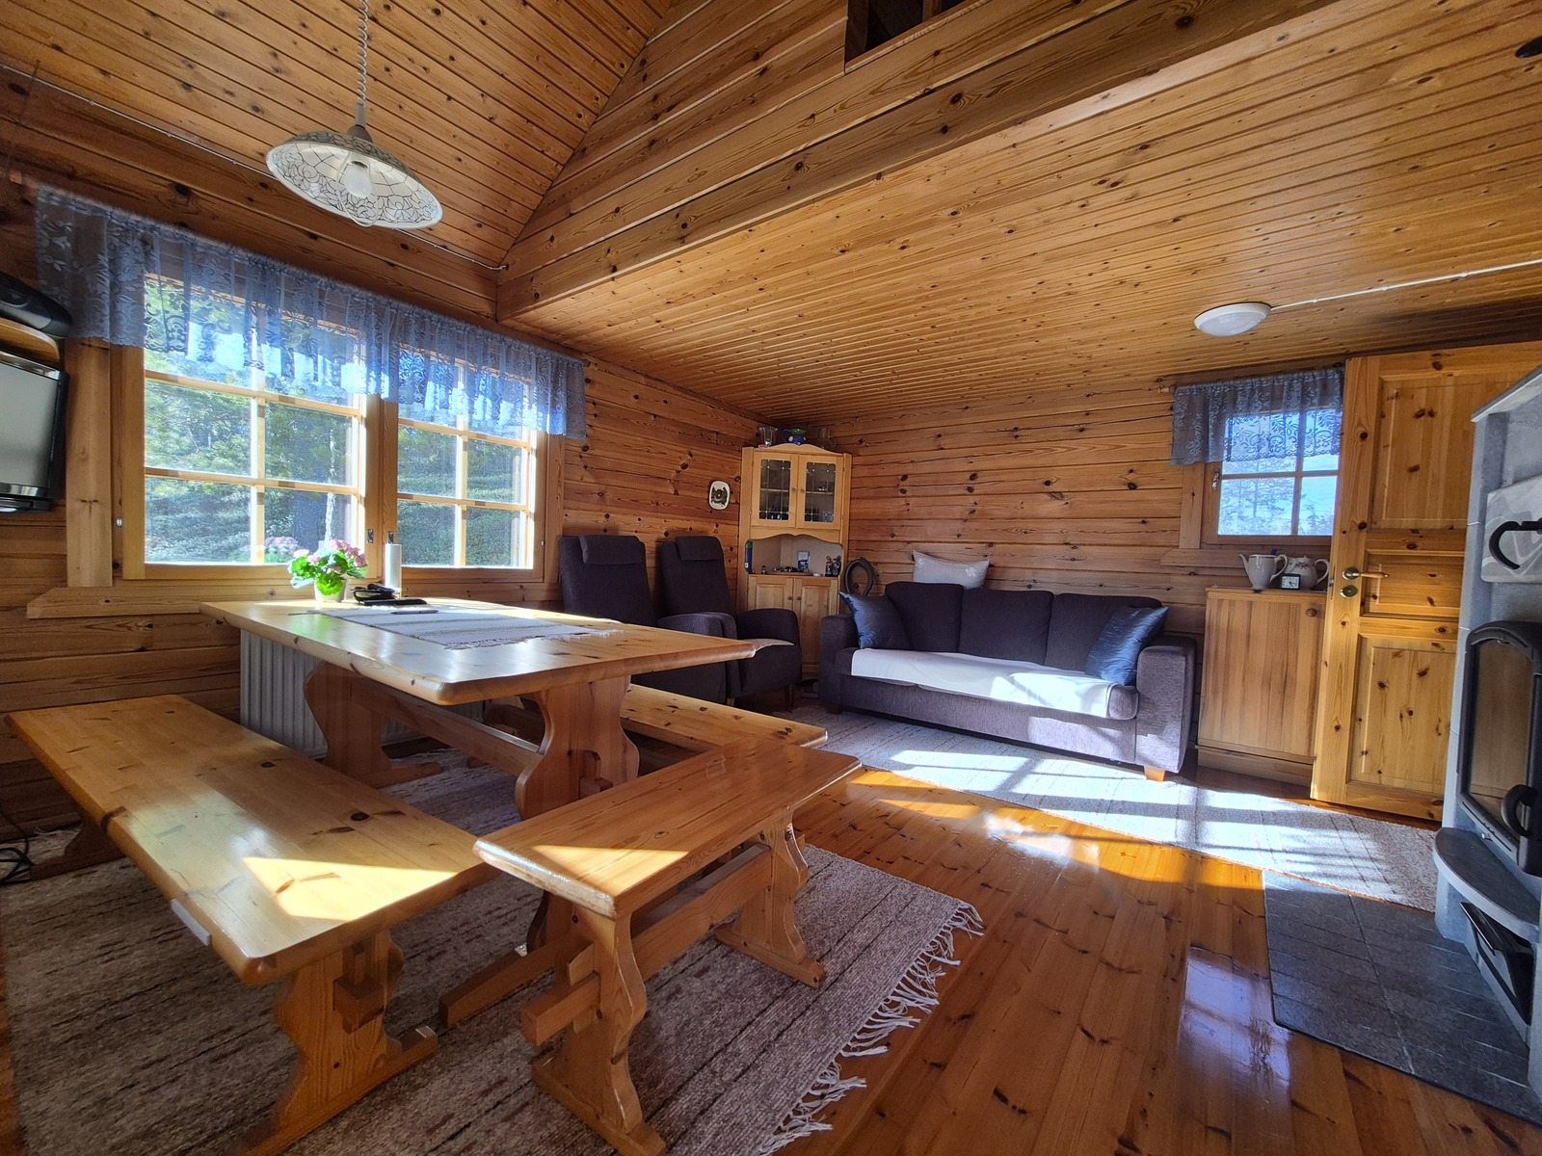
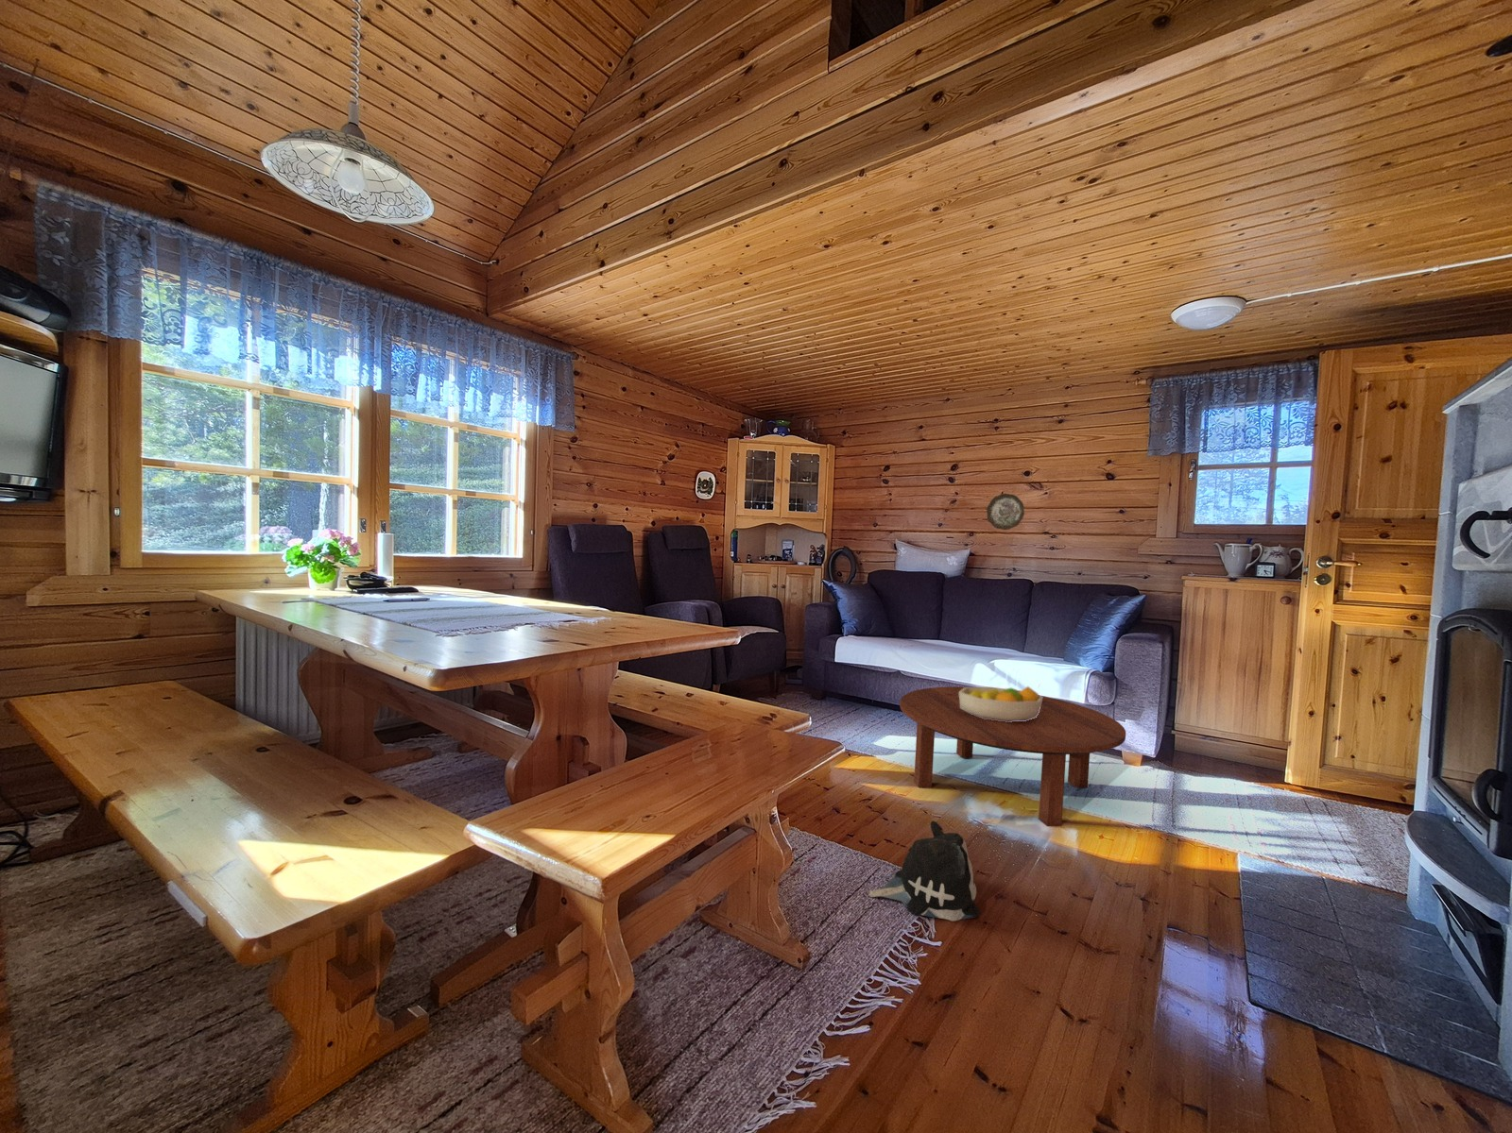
+ coffee table [899,686,1126,827]
+ fruit bowl [960,686,1043,722]
+ plush toy [868,820,981,921]
+ decorative plate [986,493,1025,531]
